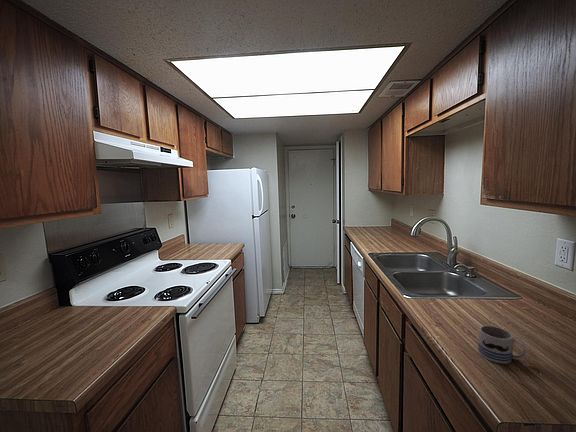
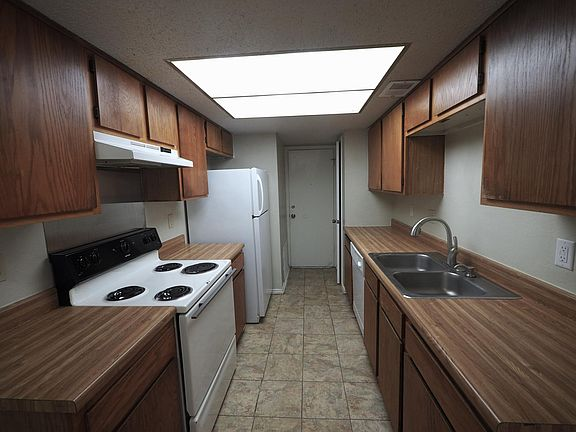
- mug [477,325,527,364]
